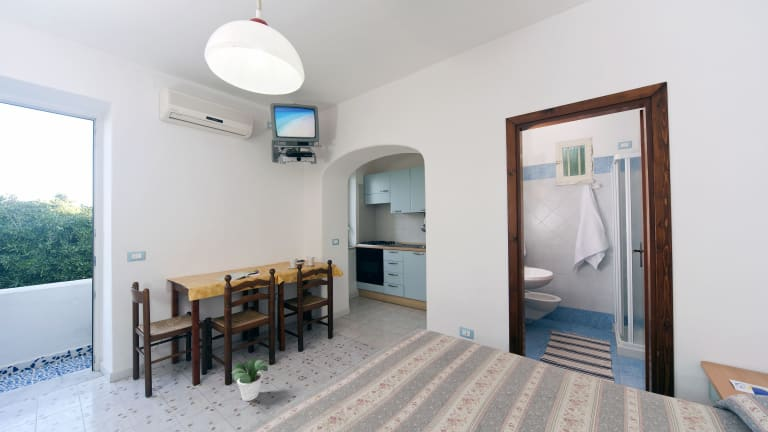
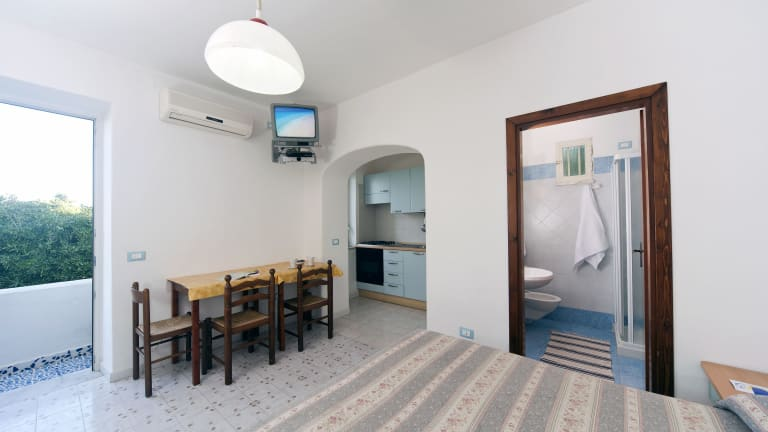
- potted plant [230,358,269,402]
